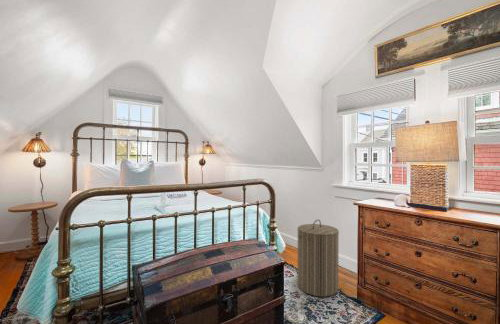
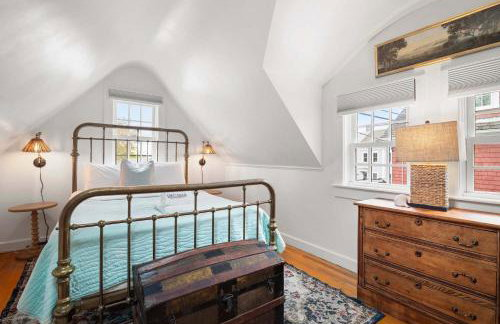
- laundry hamper [296,218,340,298]
